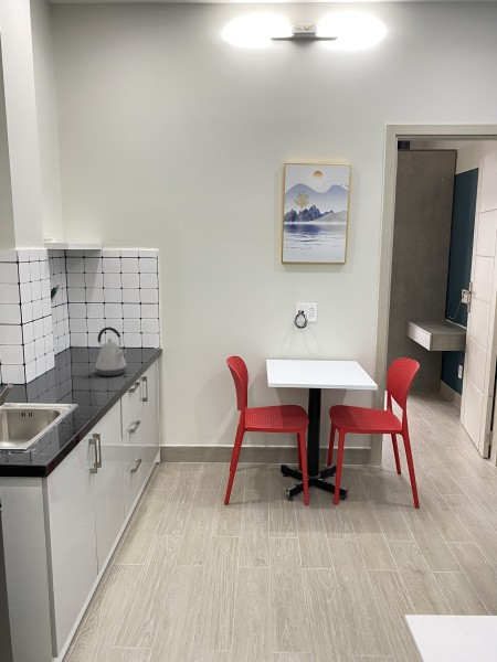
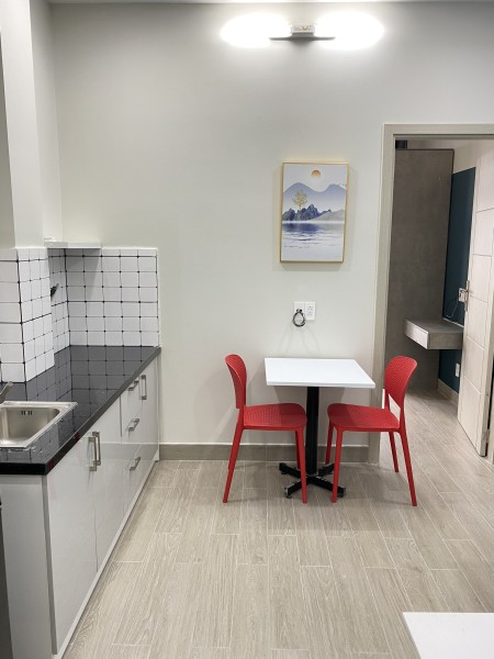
- kettle [94,325,127,377]
